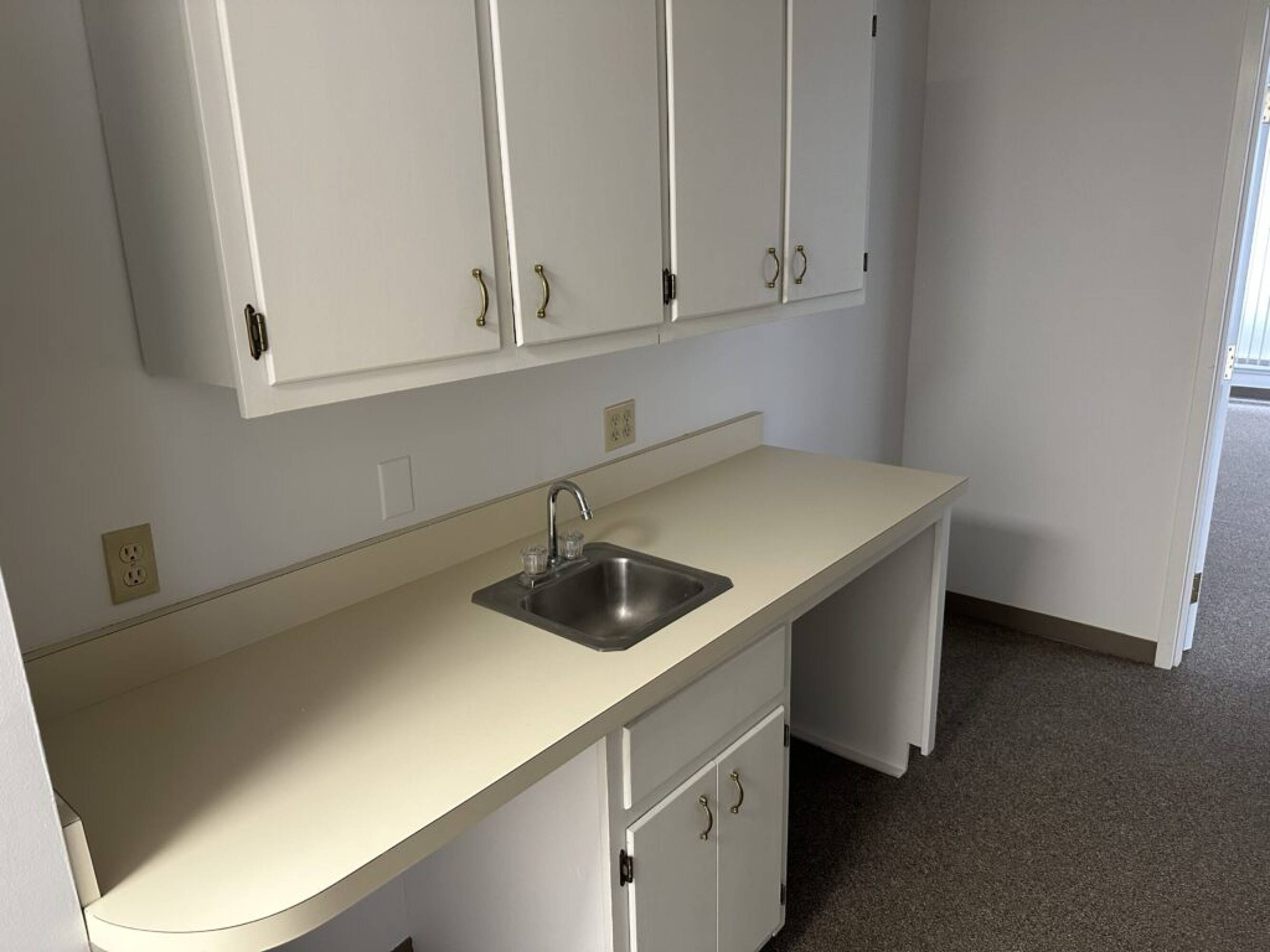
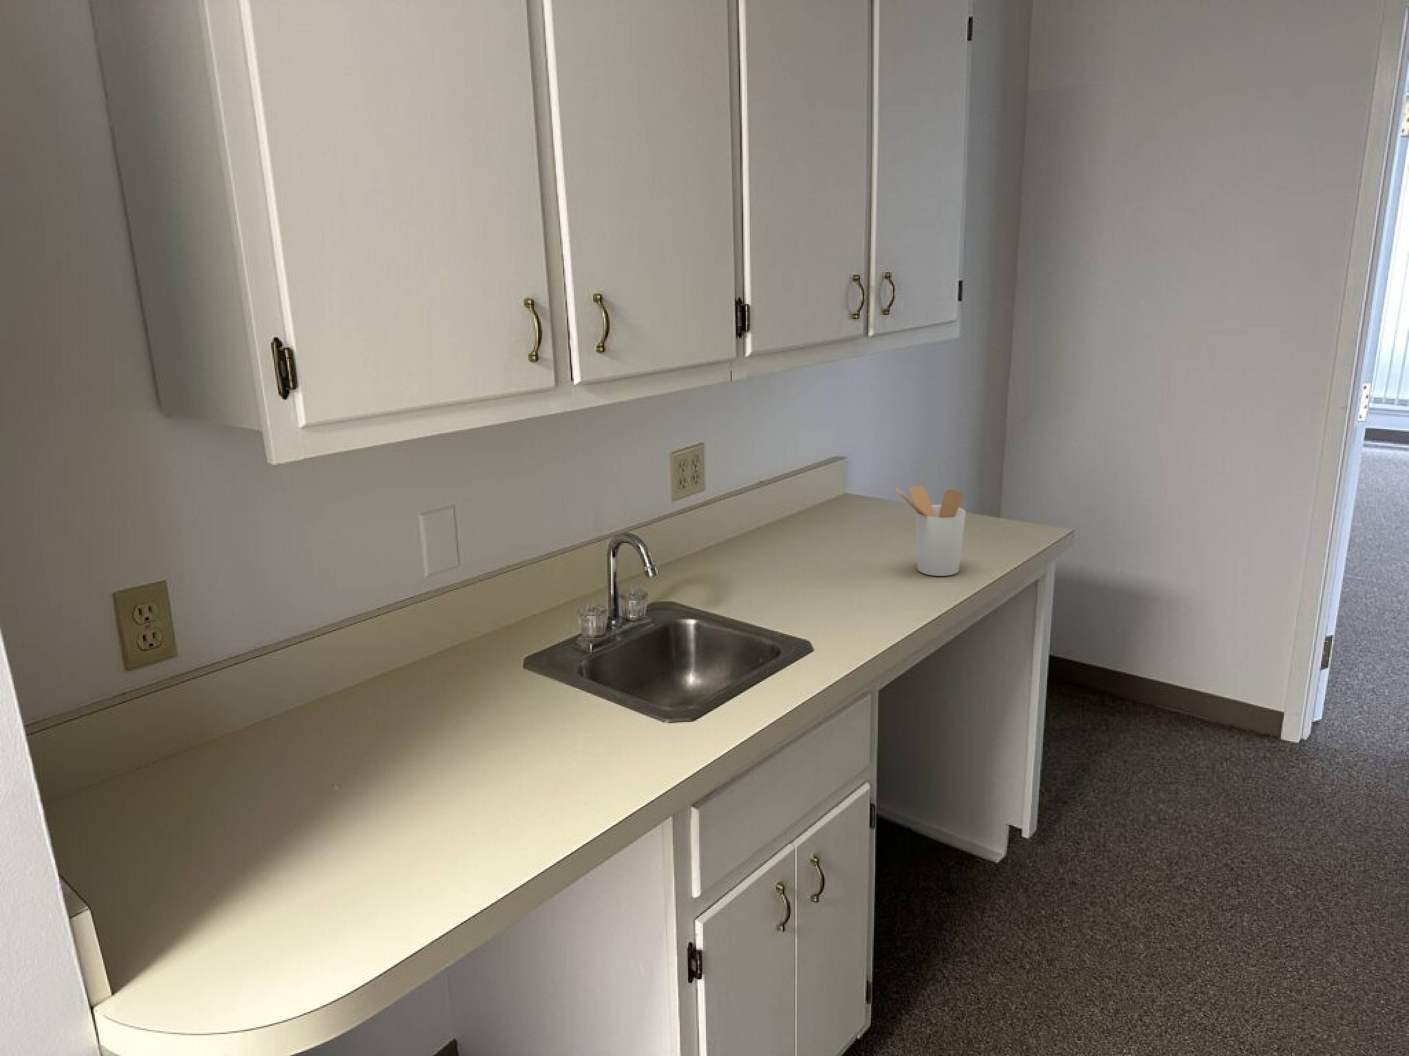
+ utensil holder [894,486,966,577]
